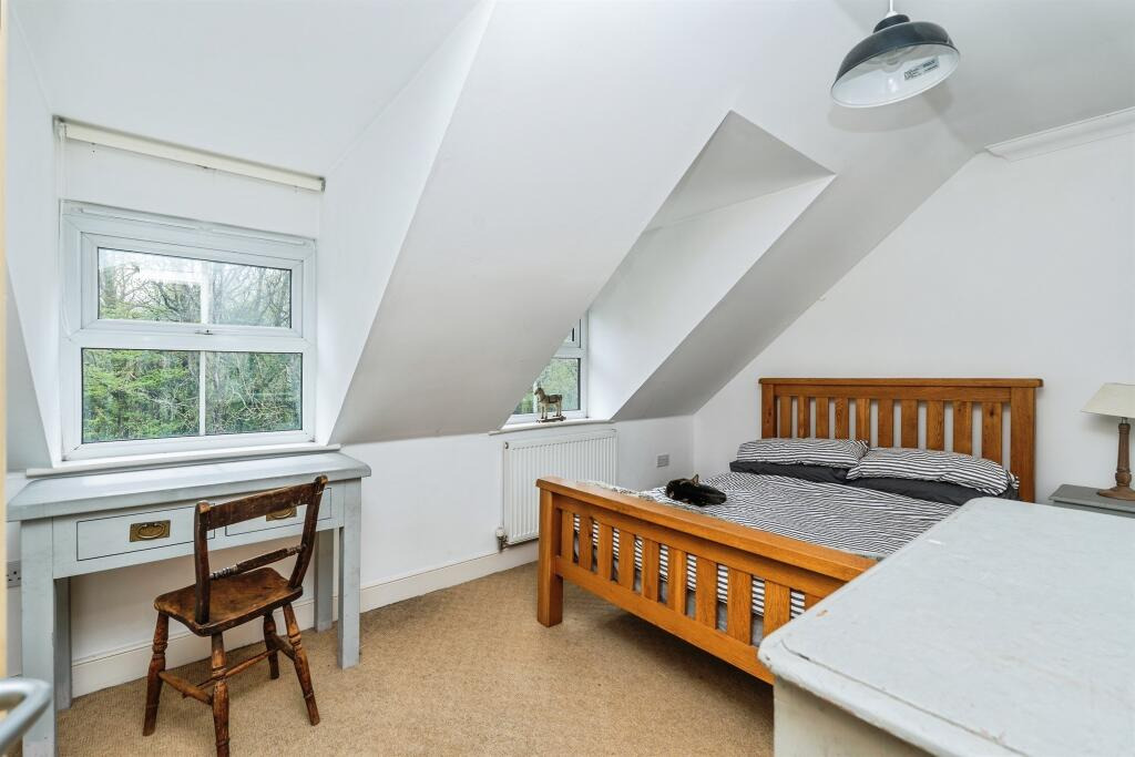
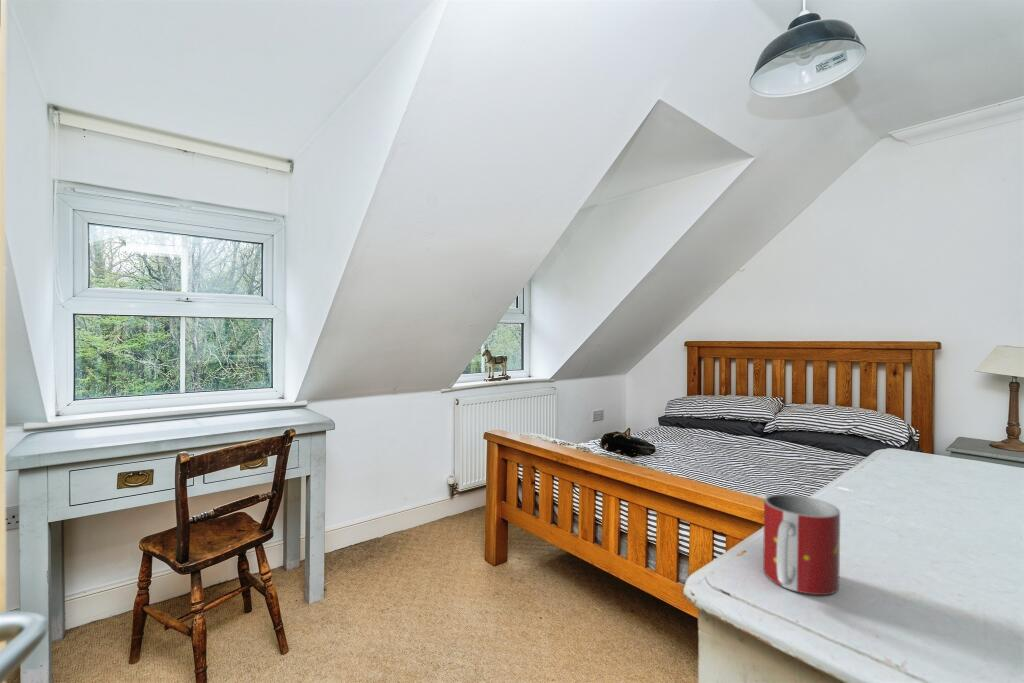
+ mug [762,493,841,596]
